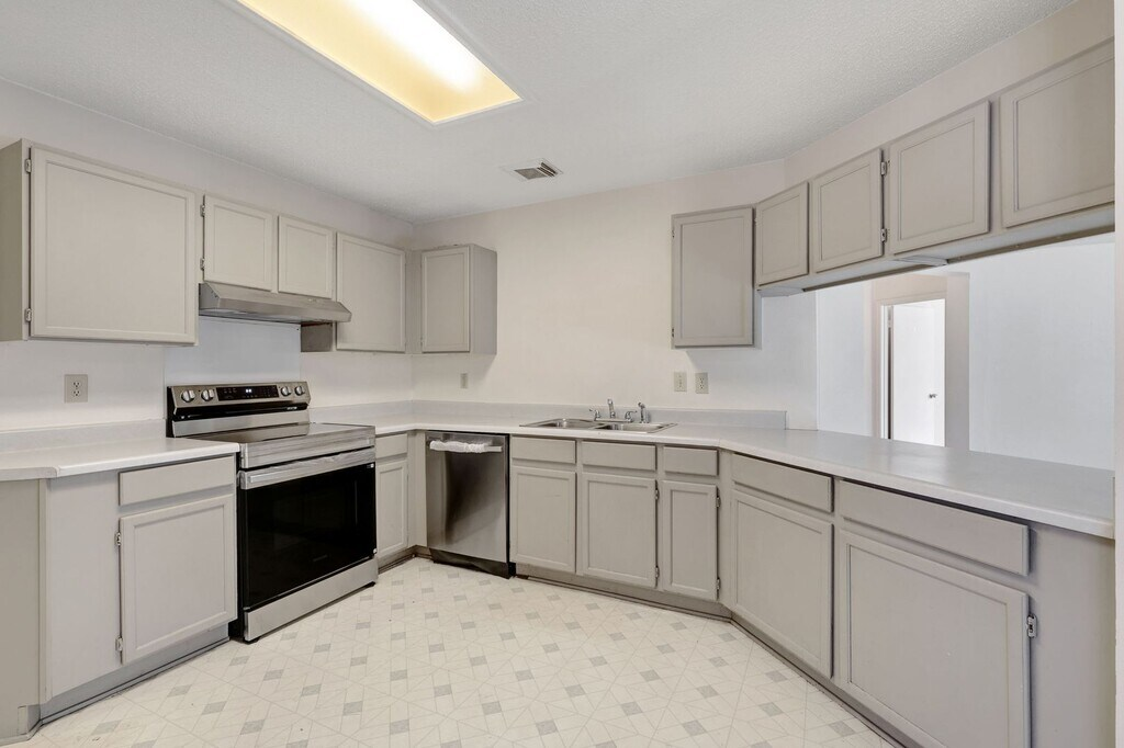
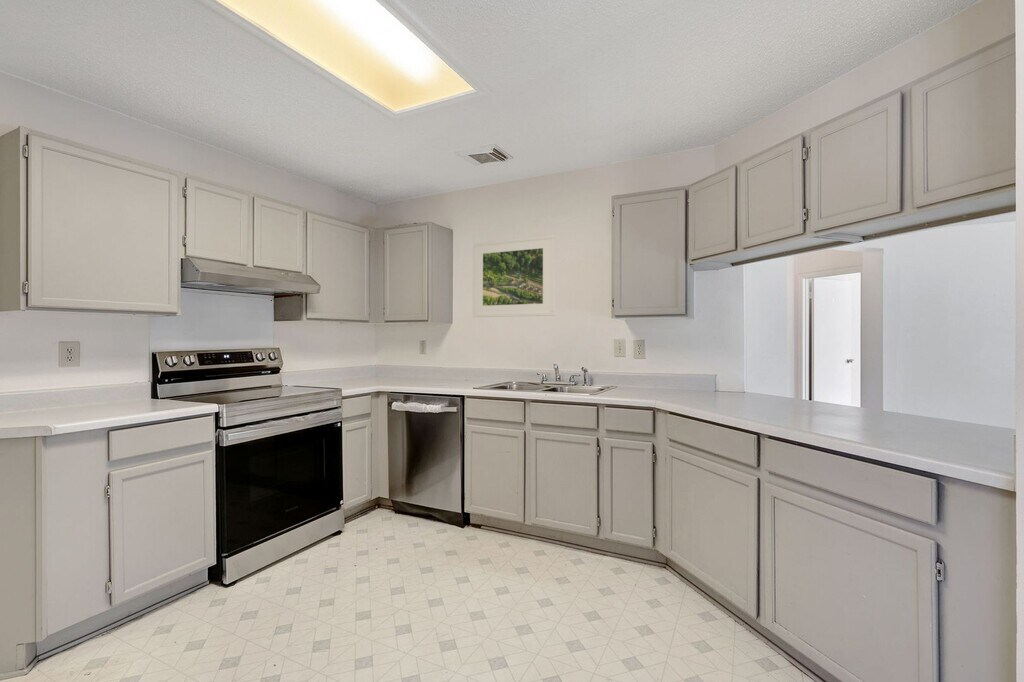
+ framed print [472,234,556,318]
